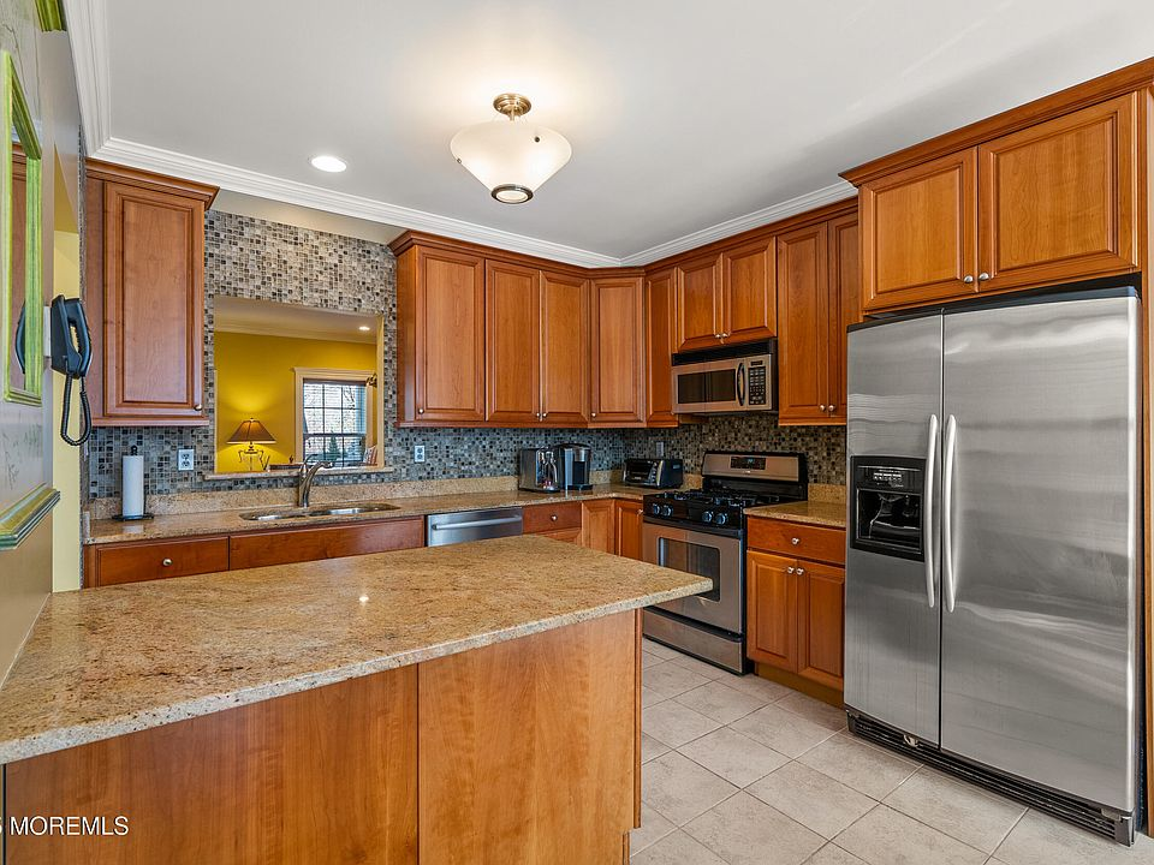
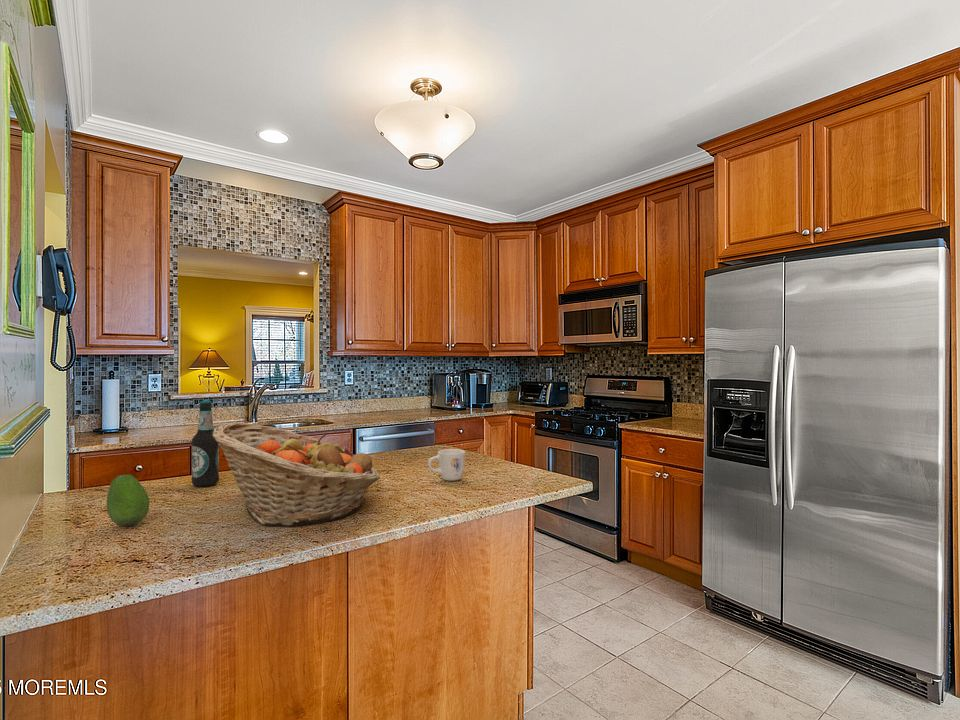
+ bottle [191,400,220,487]
+ mug [427,448,466,482]
+ fruit [106,474,150,528]
+ fruit basket [213,422,380,527]
